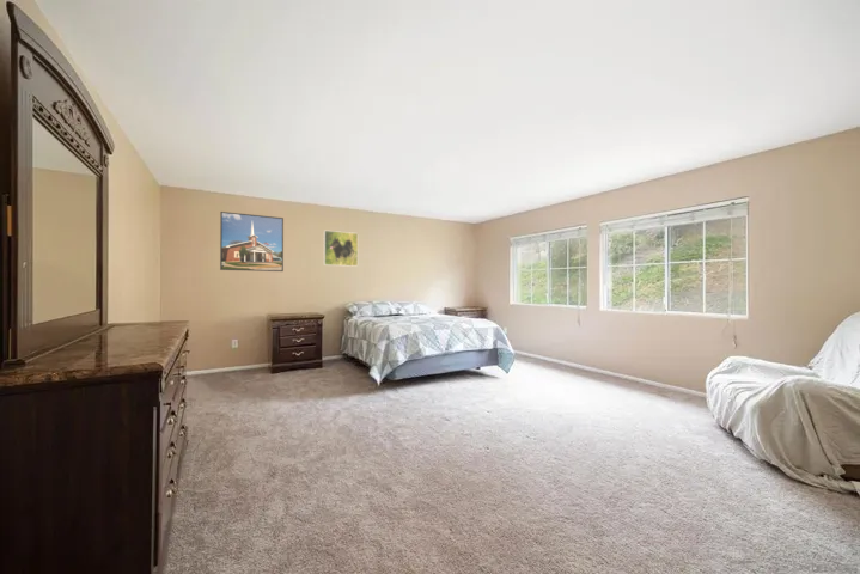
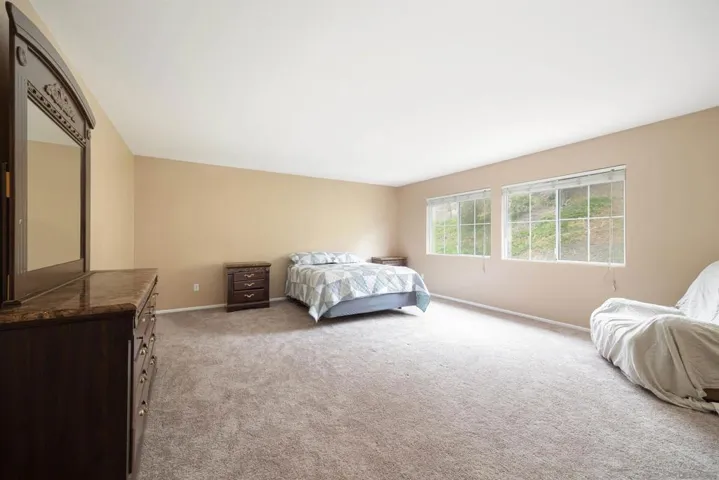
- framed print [323,230,359,268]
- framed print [219,210,285,273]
